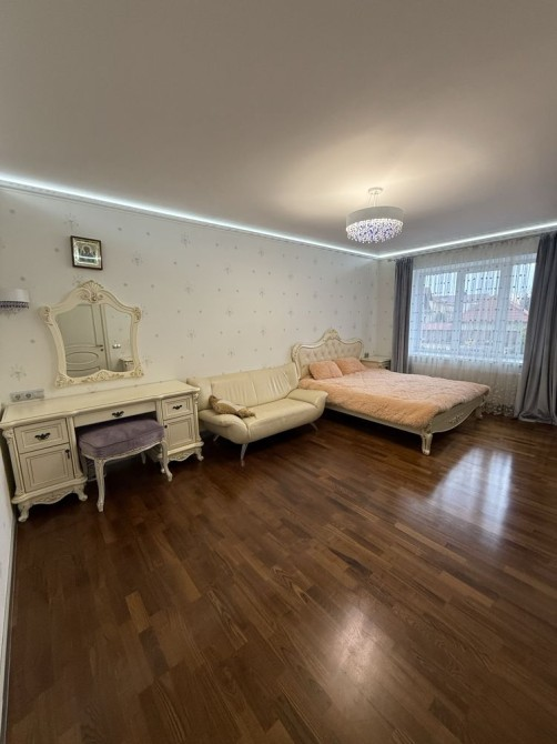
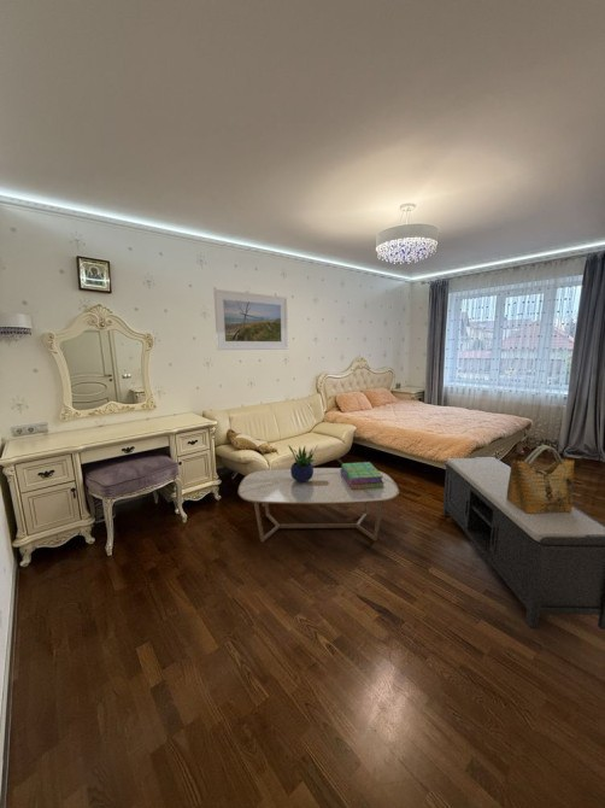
+ potted plant [287,444,319,482]
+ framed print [212,288,289,351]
+ stack of books [340,461,384,490]
+ grocery bag [506,444,576,513]
+ bench [442,456,605,631]
+ coffee table [237,467,400,543]
